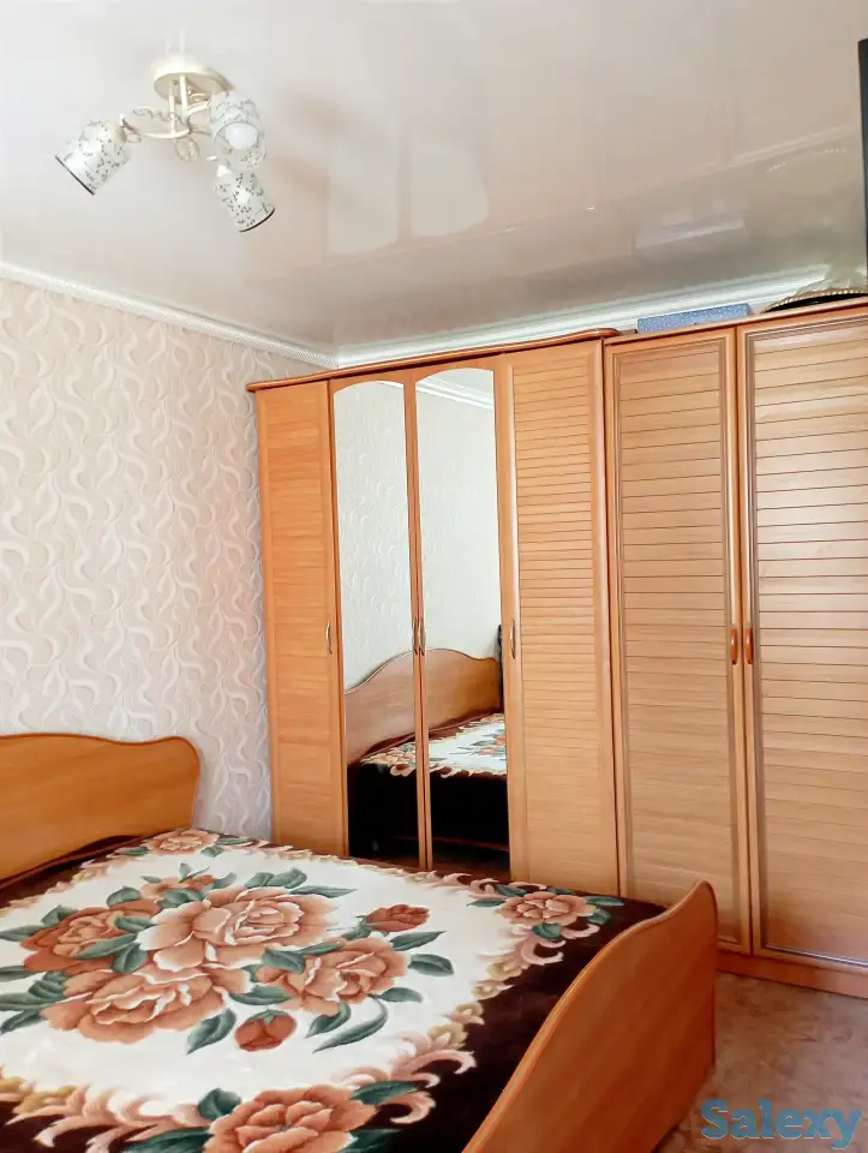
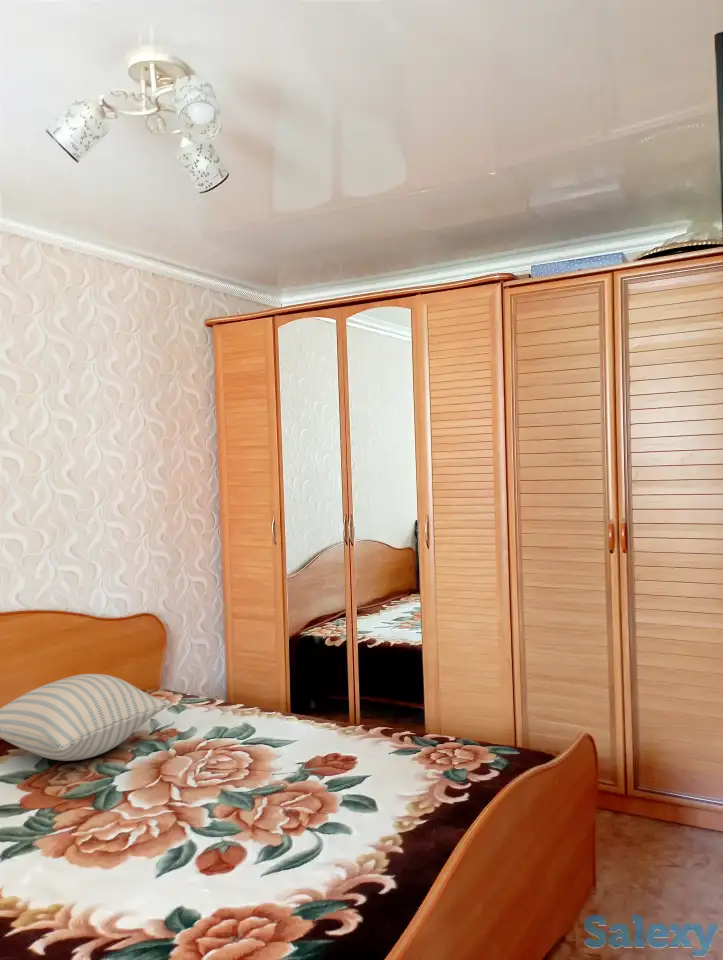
+ pillow [0,673,172,762]
